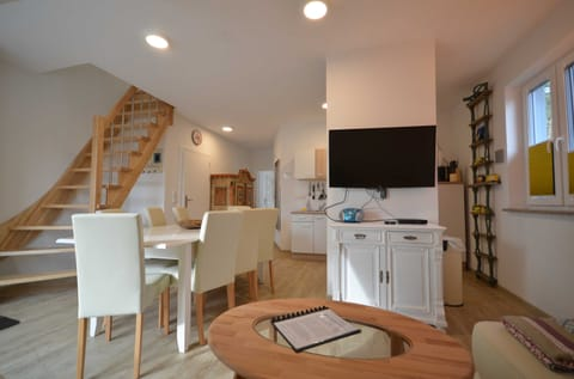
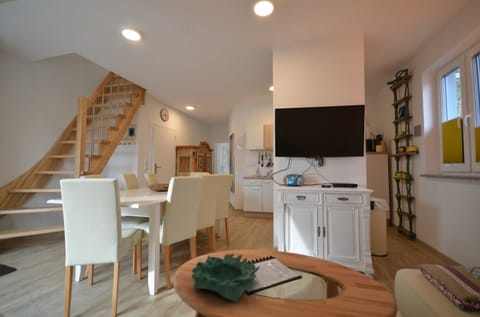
+ decorative bowl [191,253,260,303]
